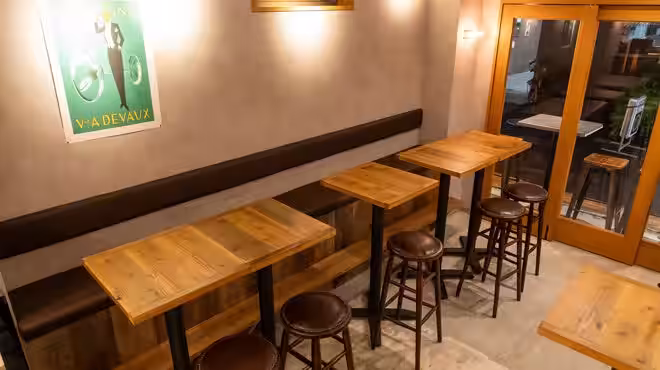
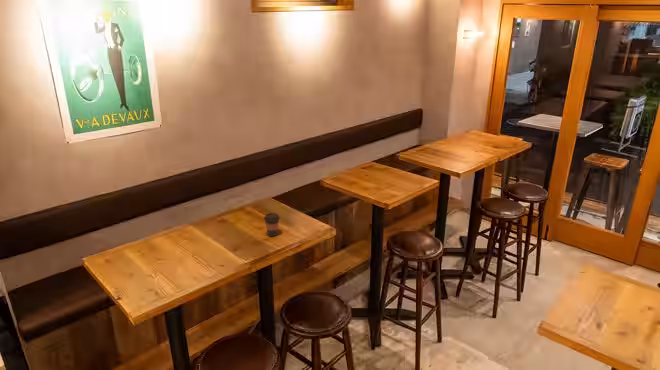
+ coffee cup [263,212,281,237]
